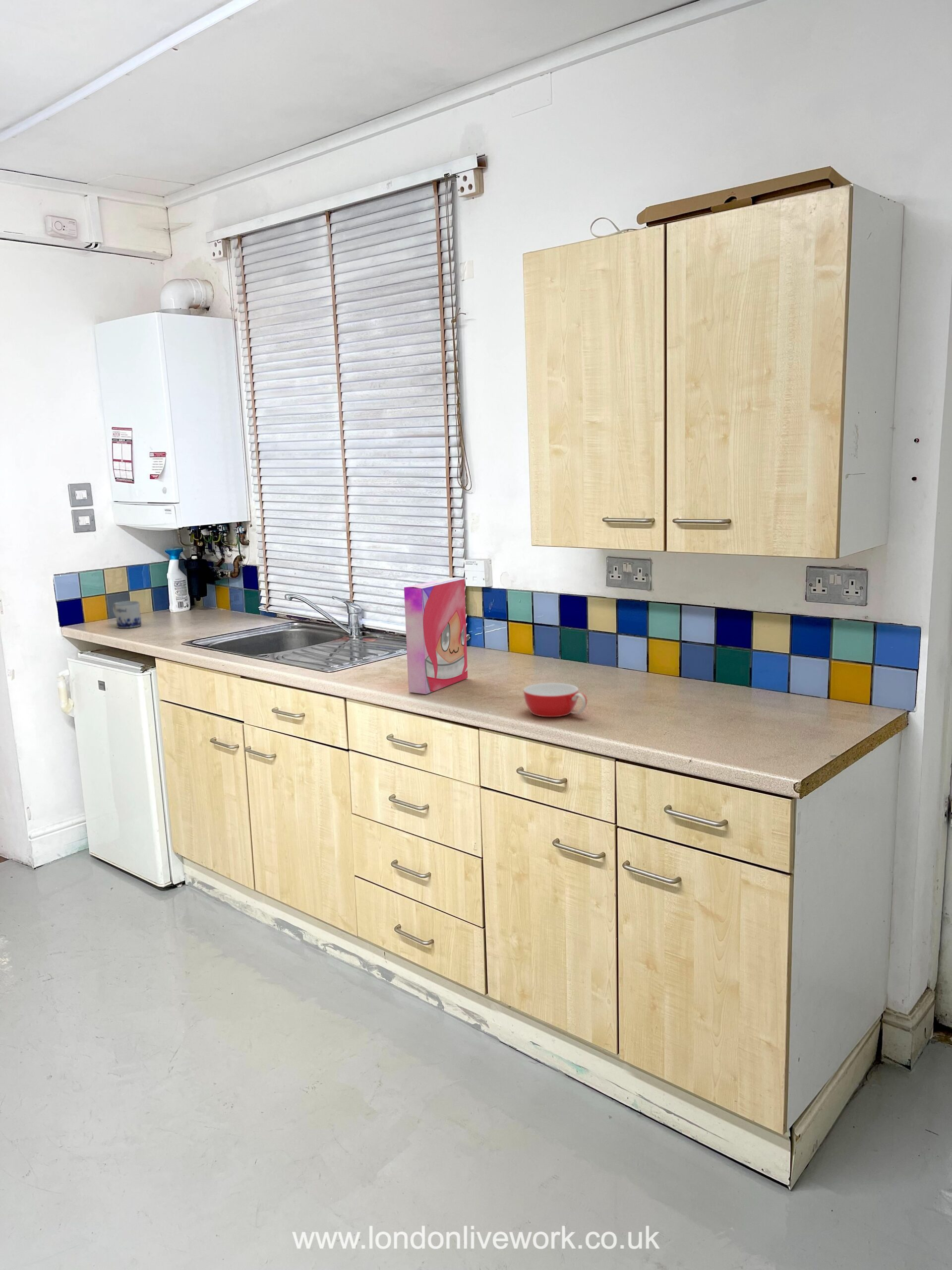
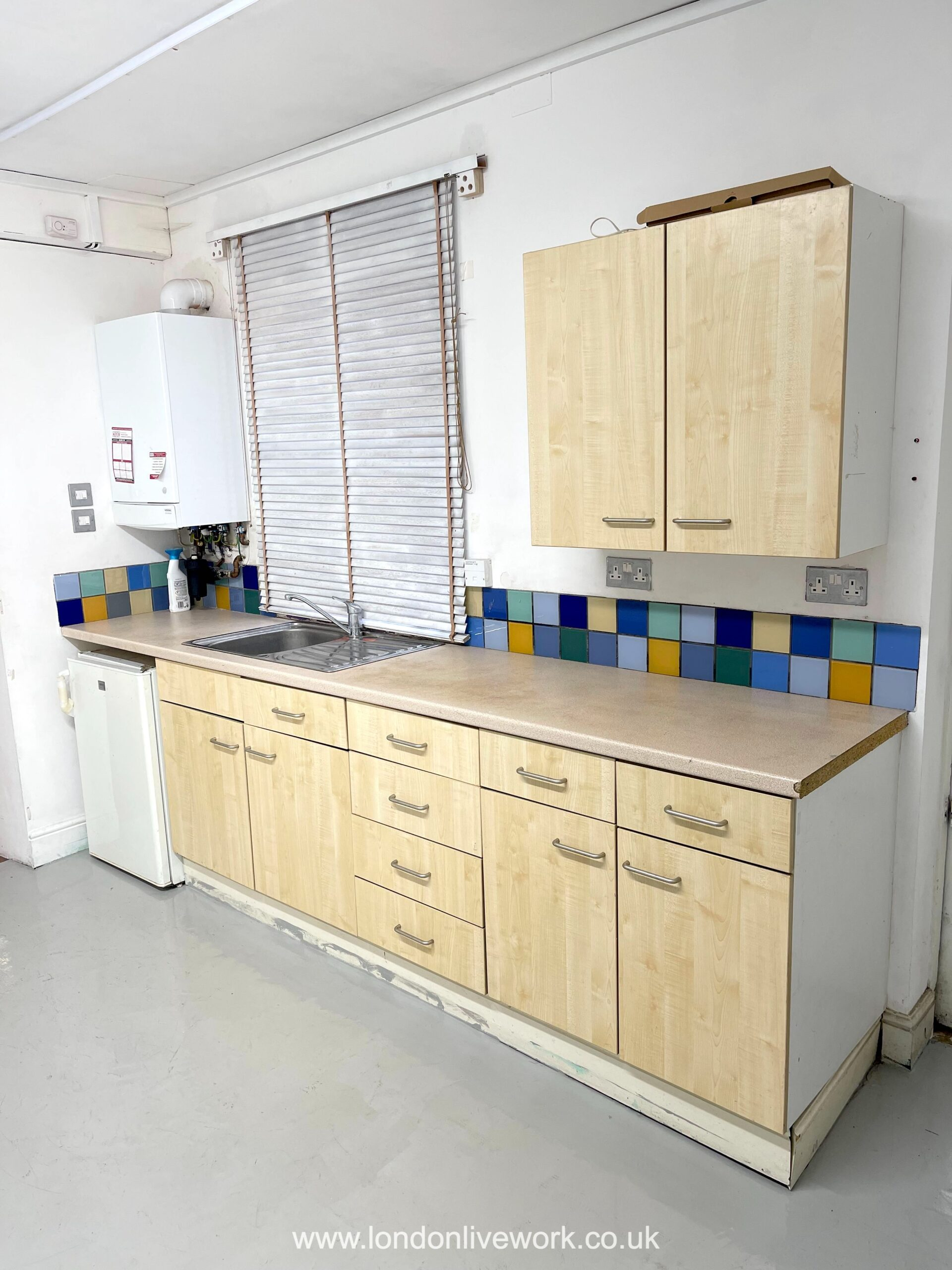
- cereal box [404,577,468,695]
- mug [112,600,142,629]
- bowl [523,682,588,717]
